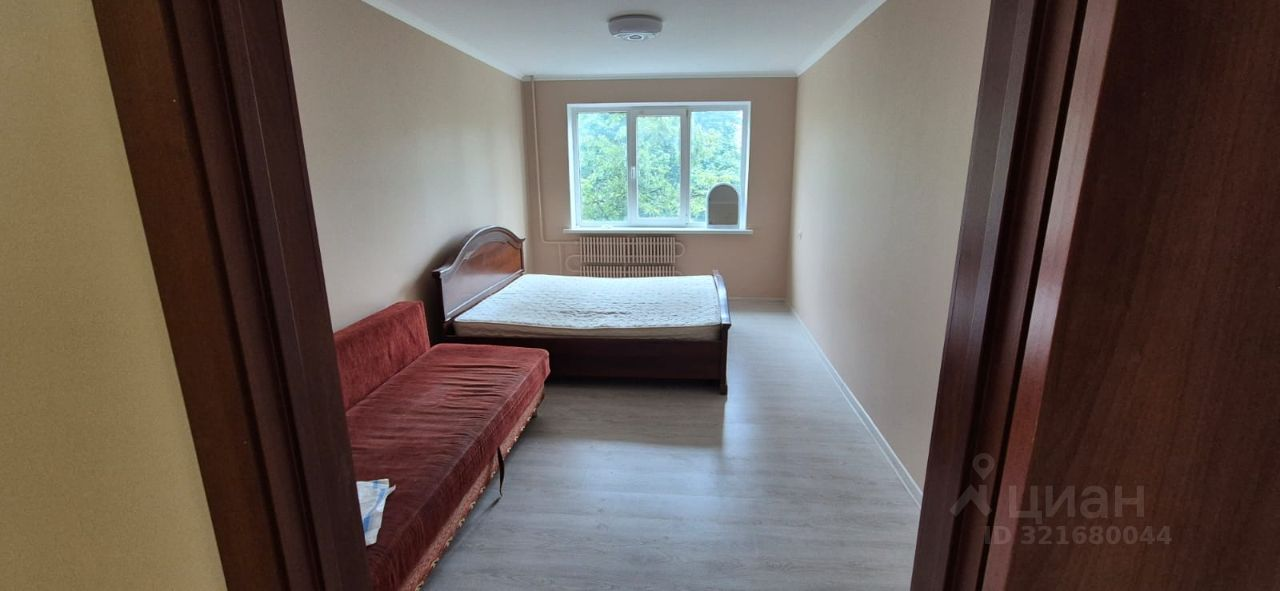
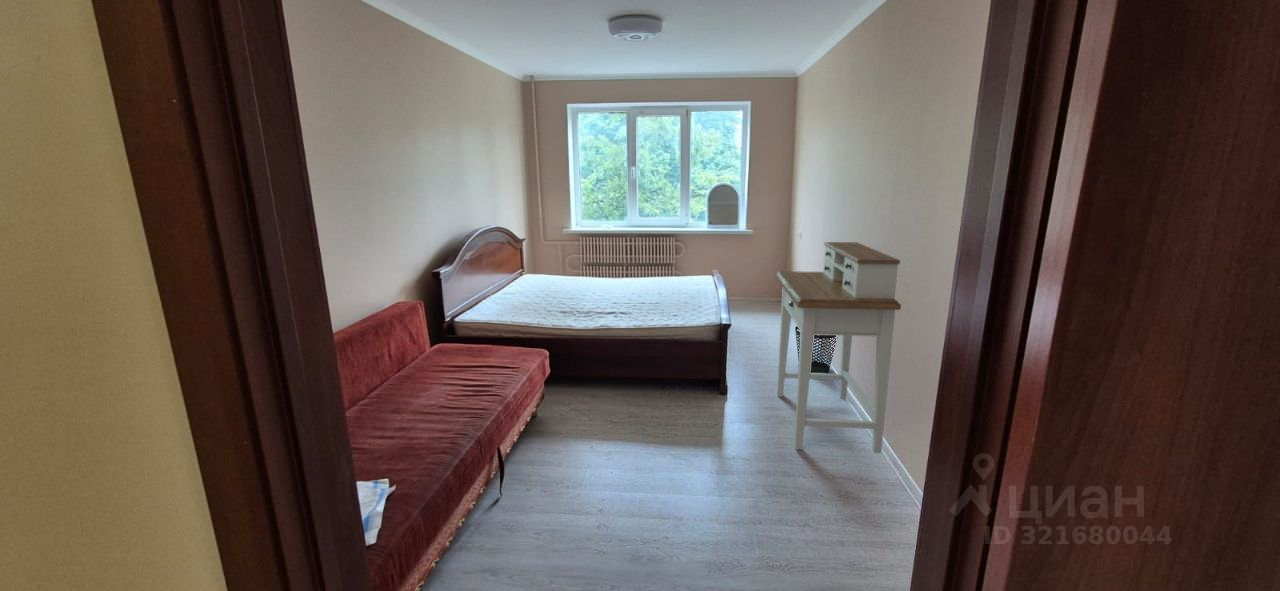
+ desk [775,241,902,454]
+ wastebasket [794,325,837,374]
